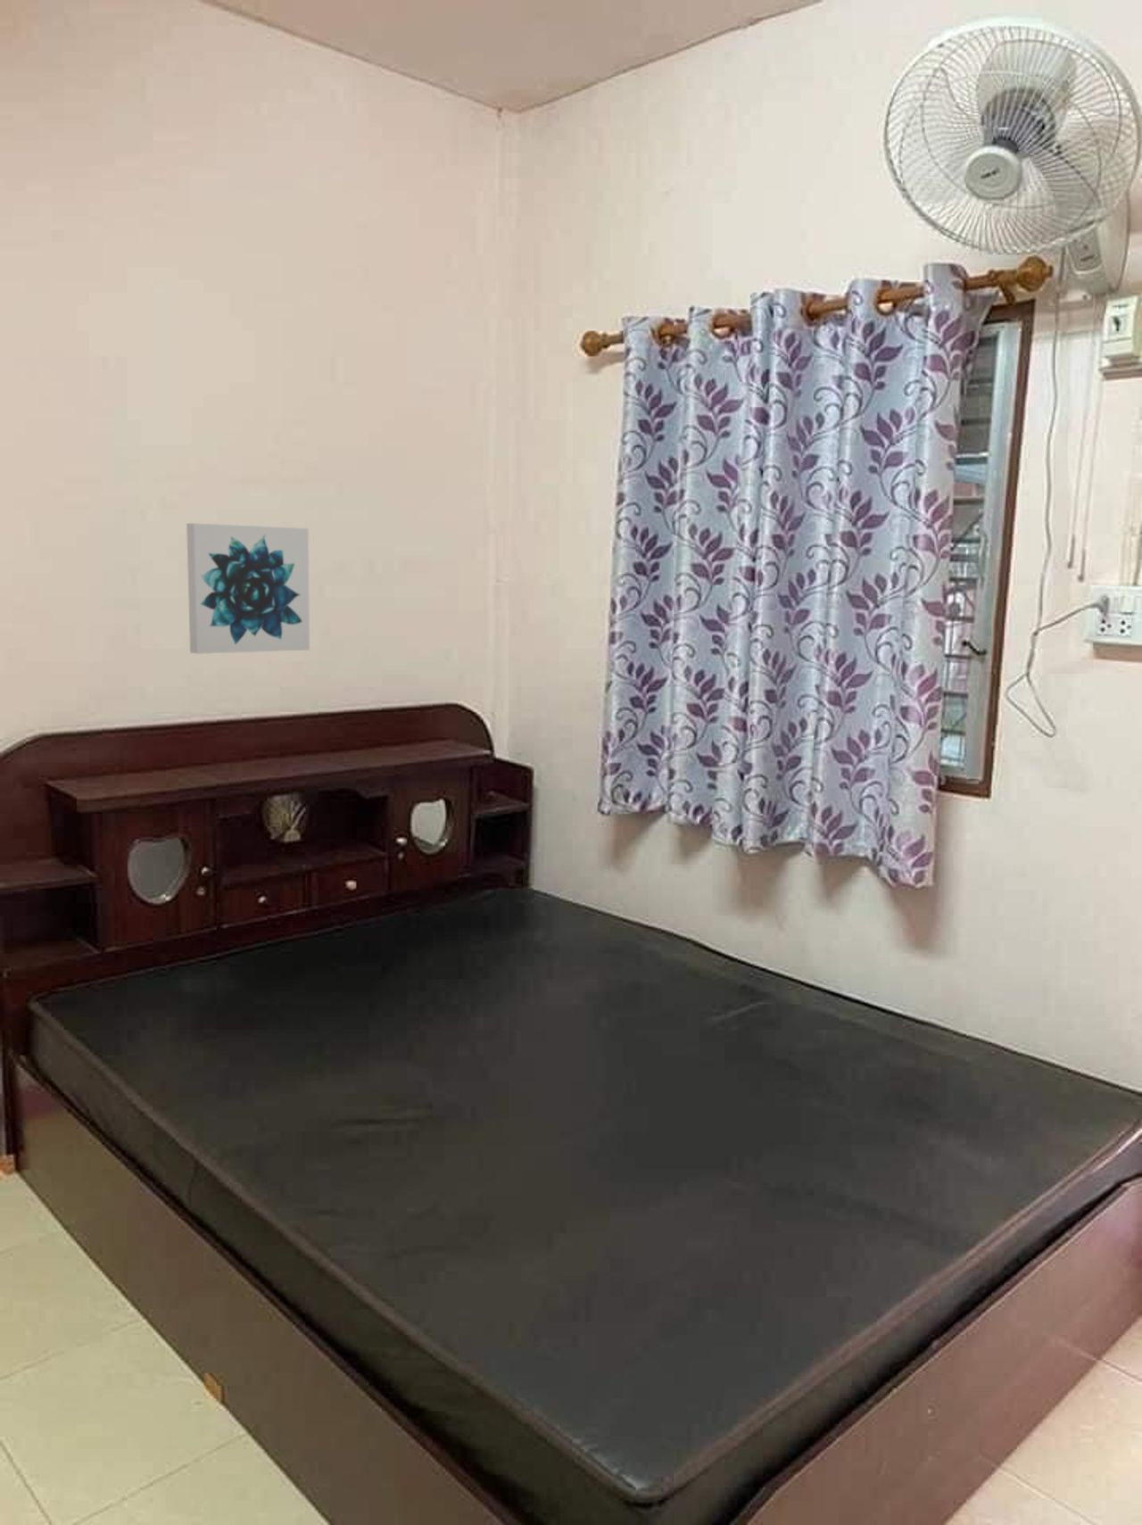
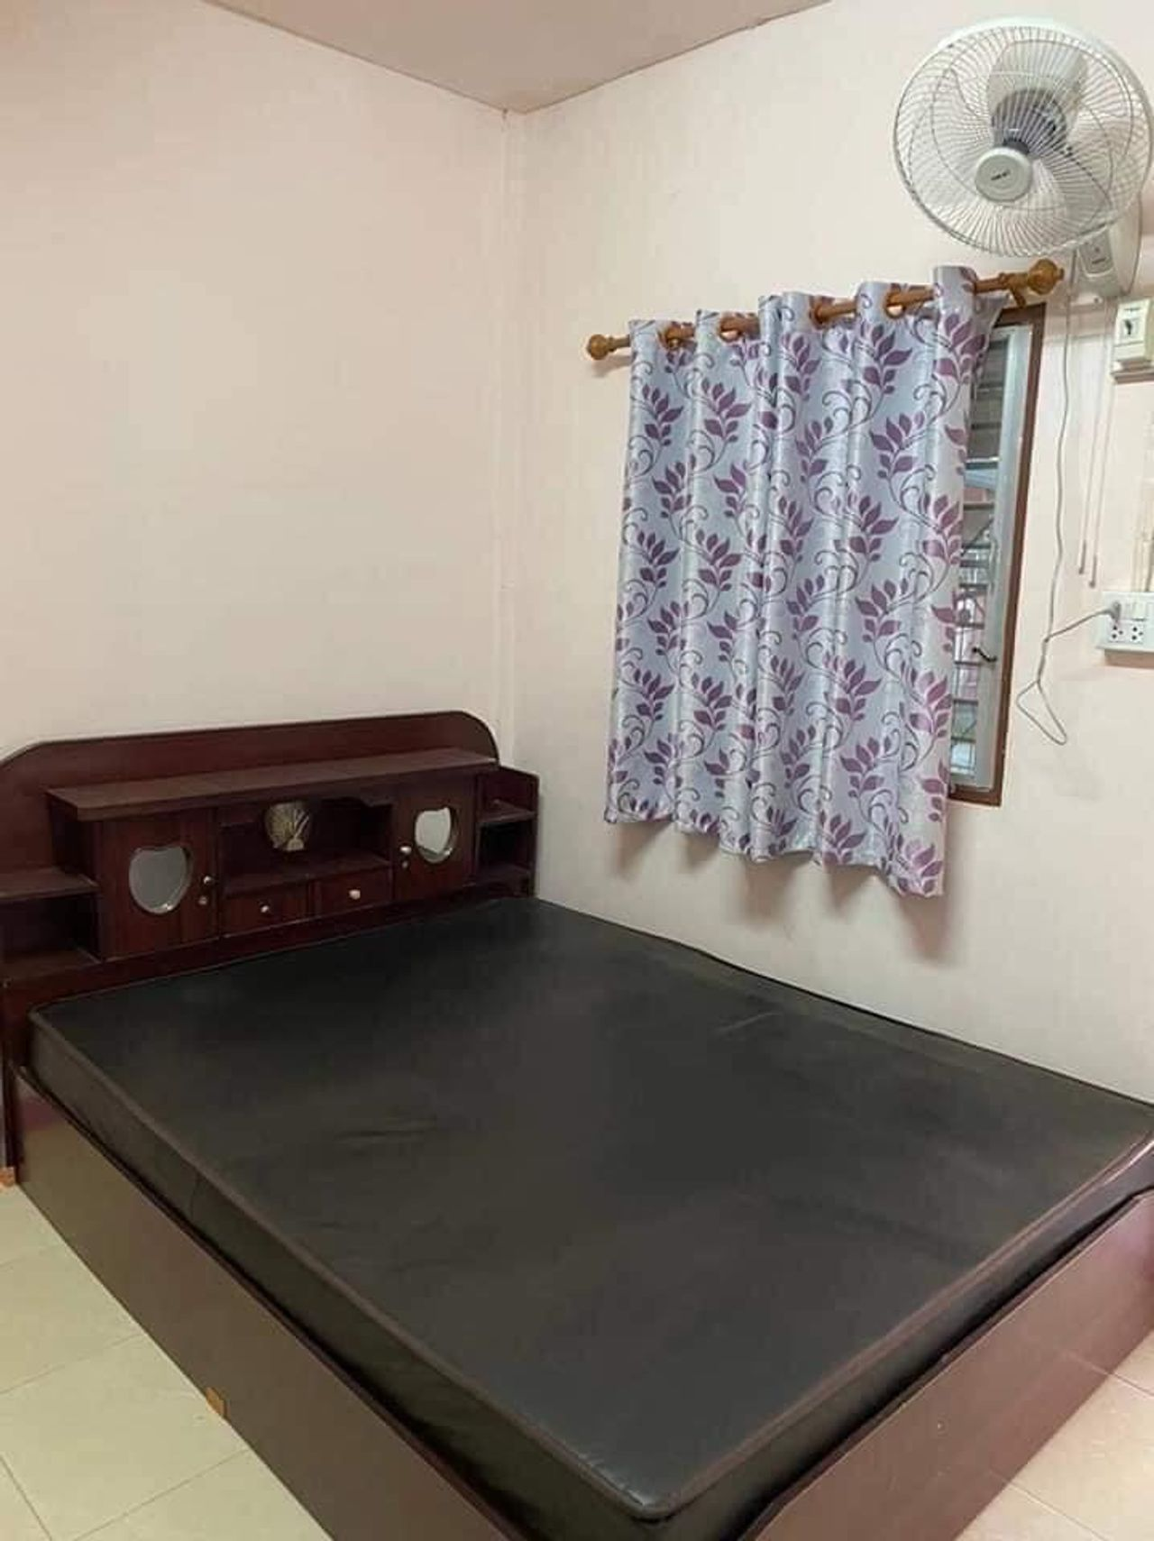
- wall art [186,522,311,655]
